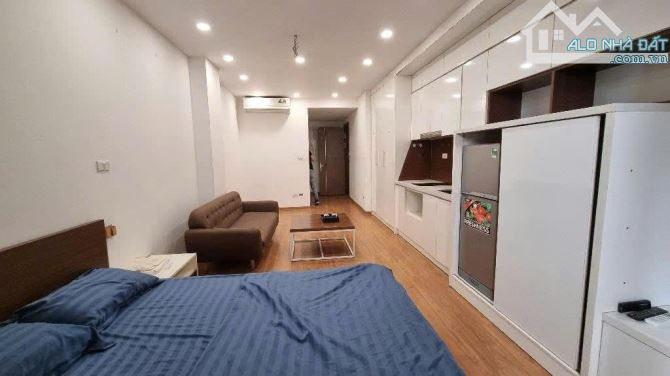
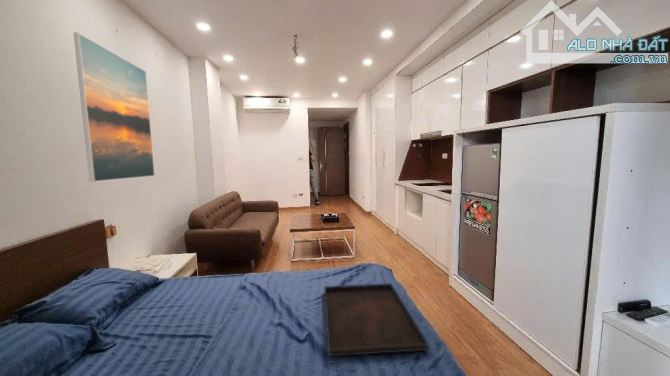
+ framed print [72,31,156,183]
+ serving tray [323,282,430,358]
